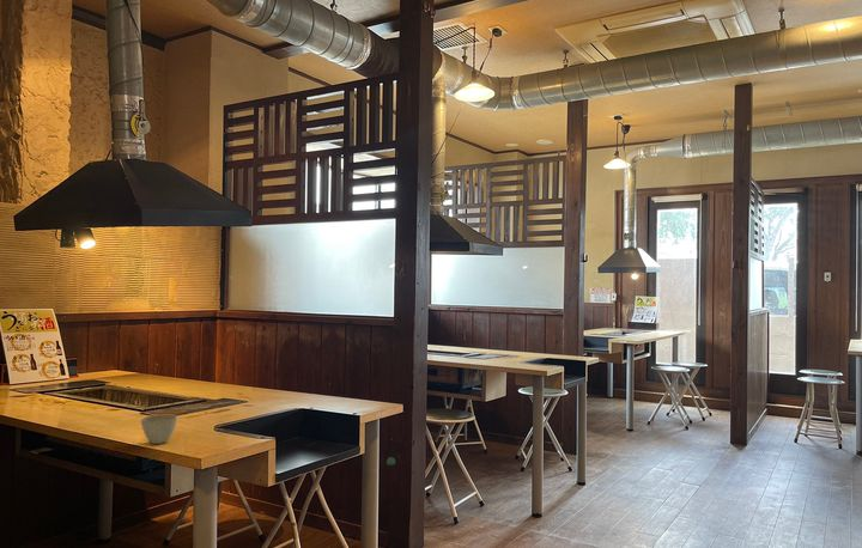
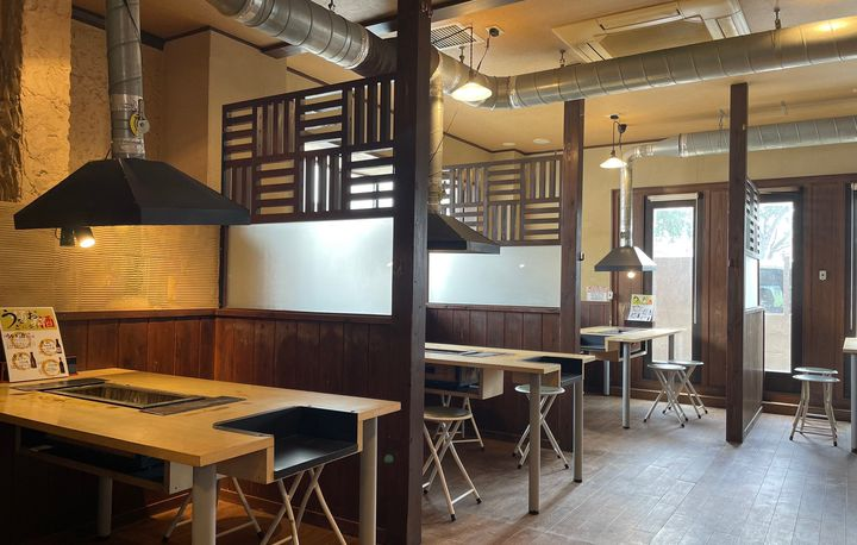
- flower pot [140,414,178,445]
